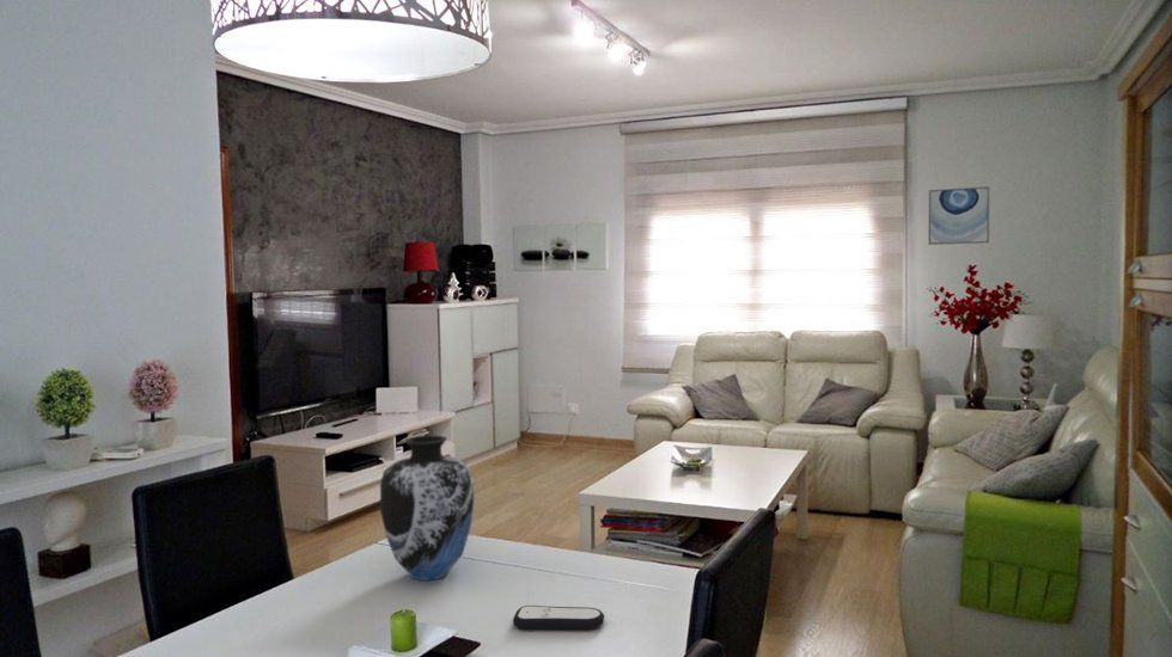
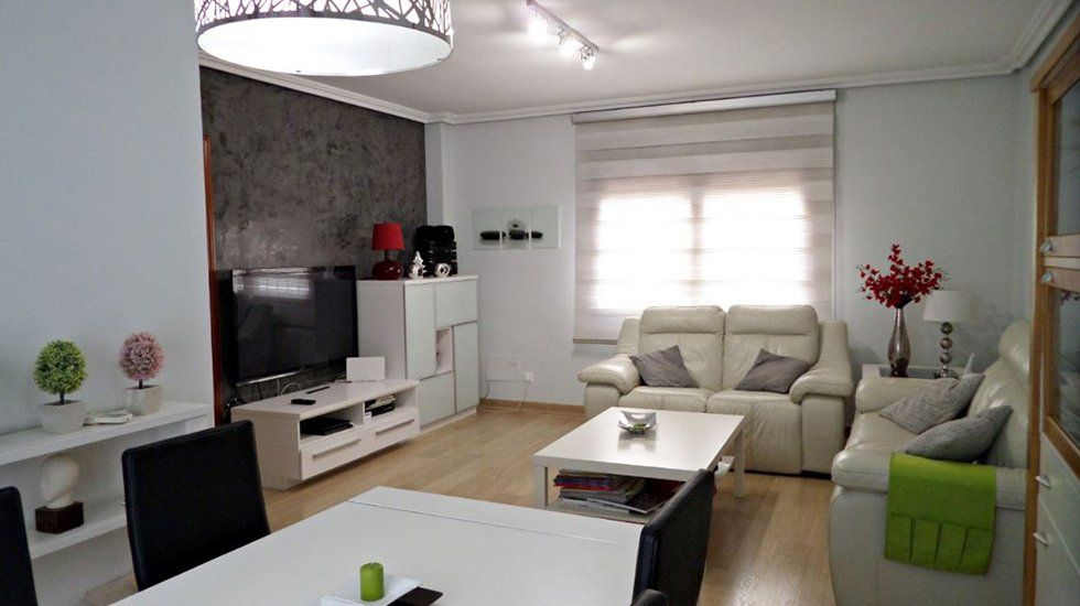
- wall art [927,185,990,246]
- vase [379,435,476,582]
- remote control [512,604,605,631]
